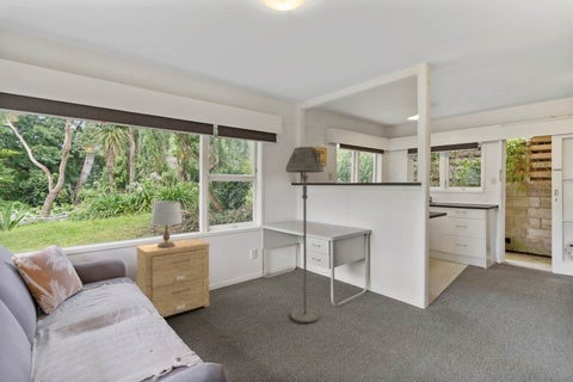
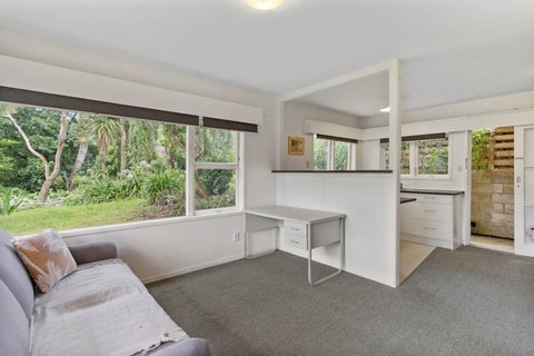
- side table [135,238,210,319]
- table lamp [149,199,183,248]
- floor lamp [285,146,325,324]
